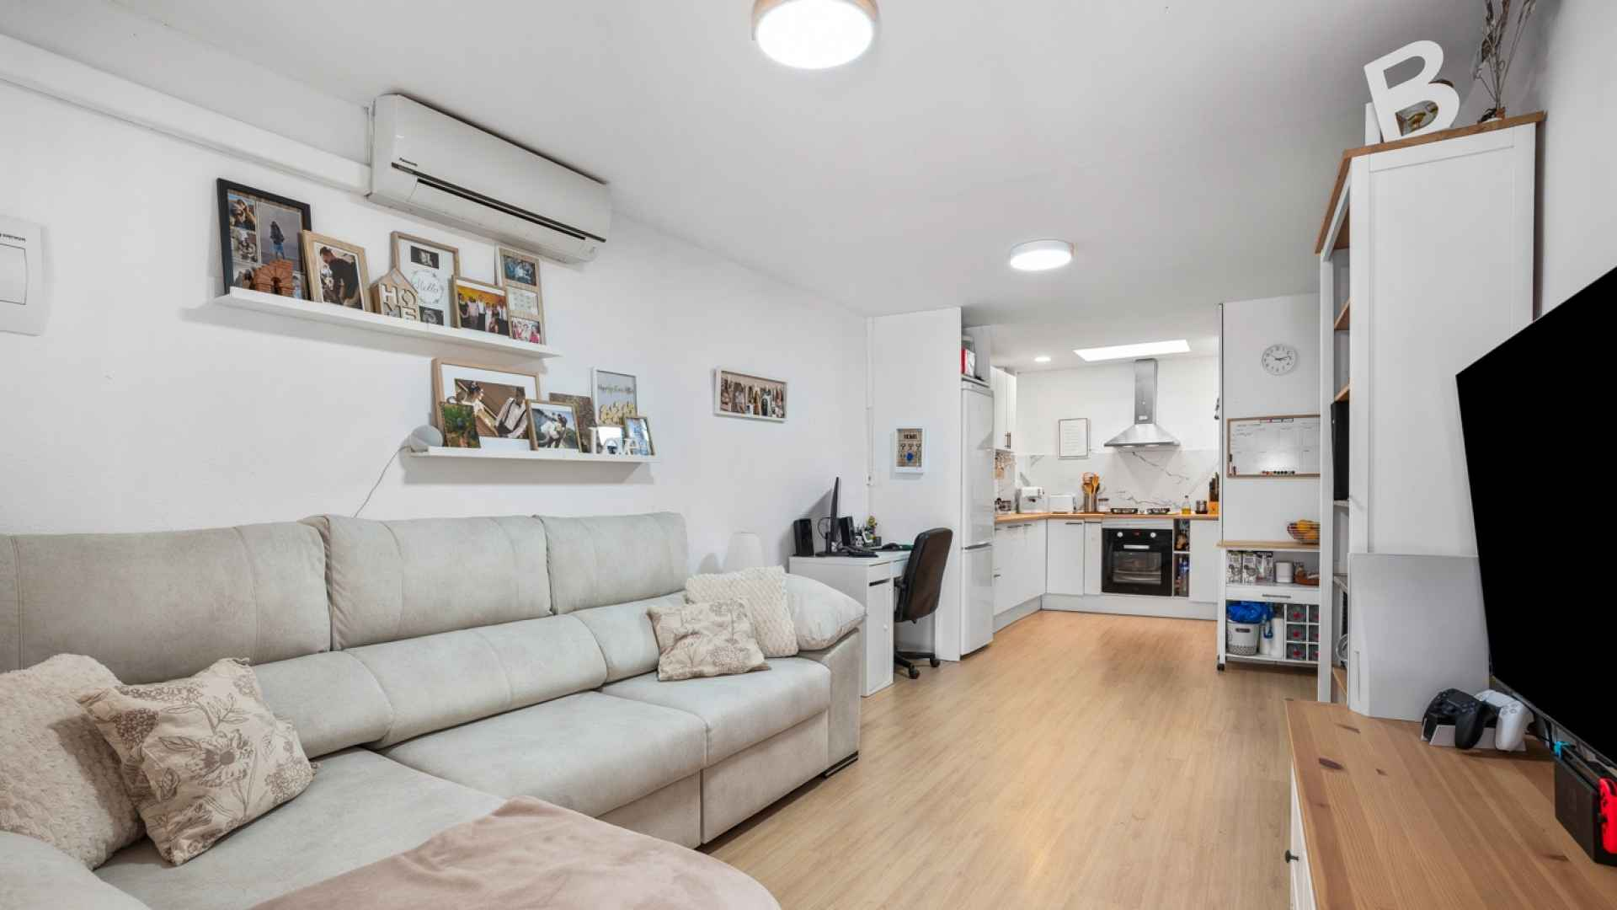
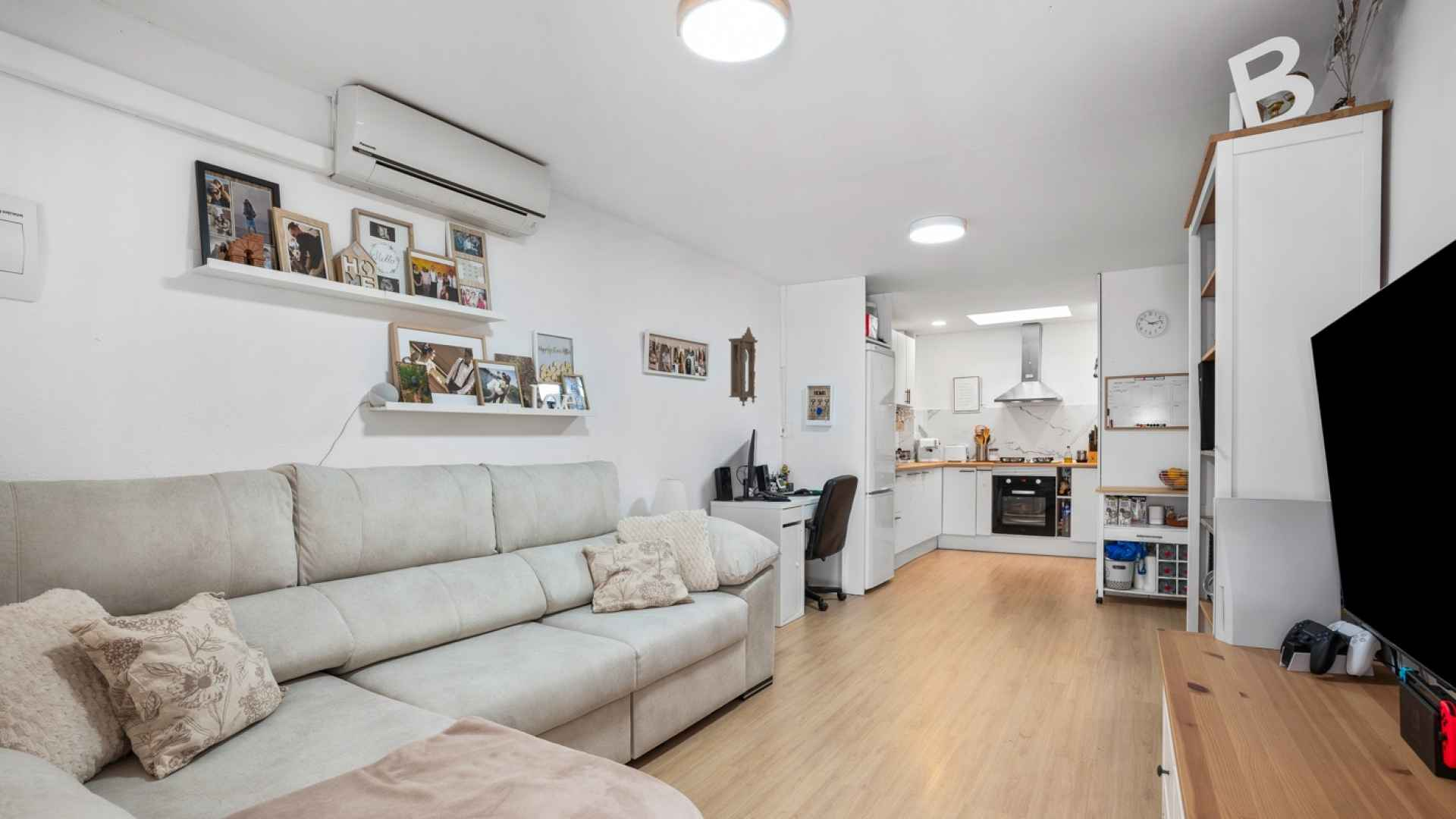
+ pendulum clock [727,326,758,408]
